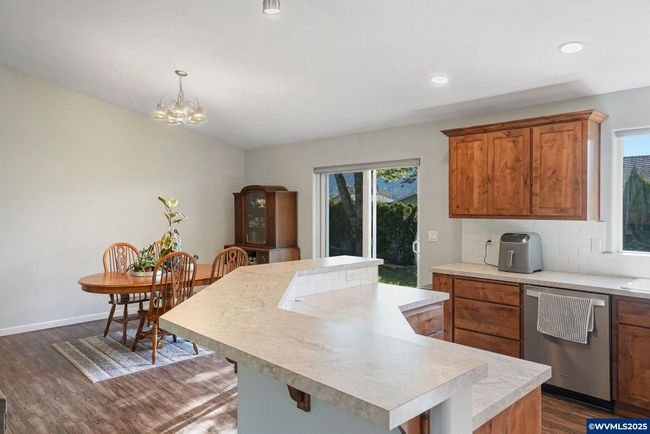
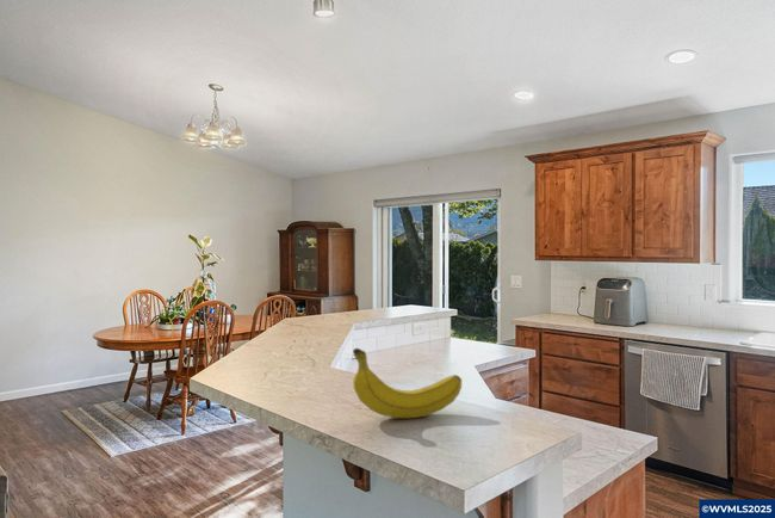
+ fruit [352,347,463,420]
